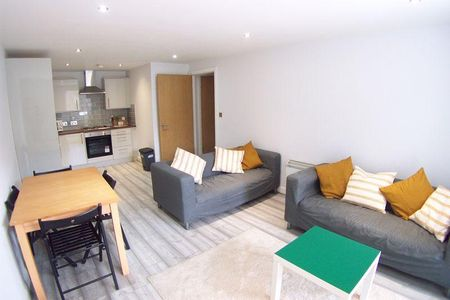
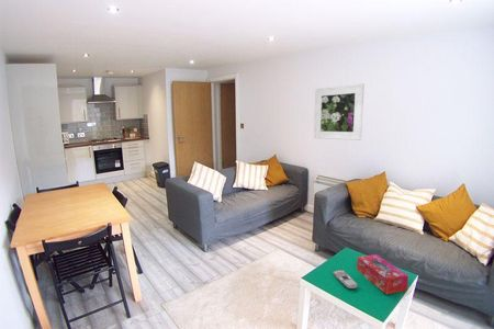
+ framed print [313,83,366,141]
+ tissue box [356,253,409,295]
+ remote control [332,269,359,290]
